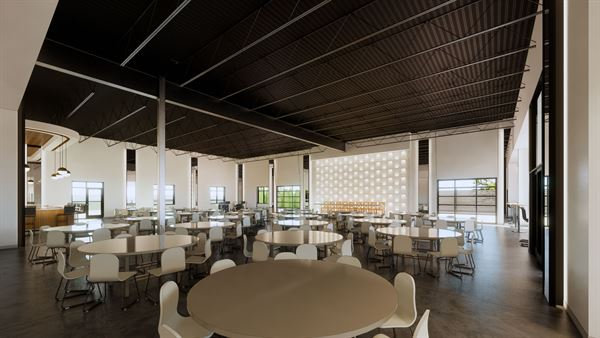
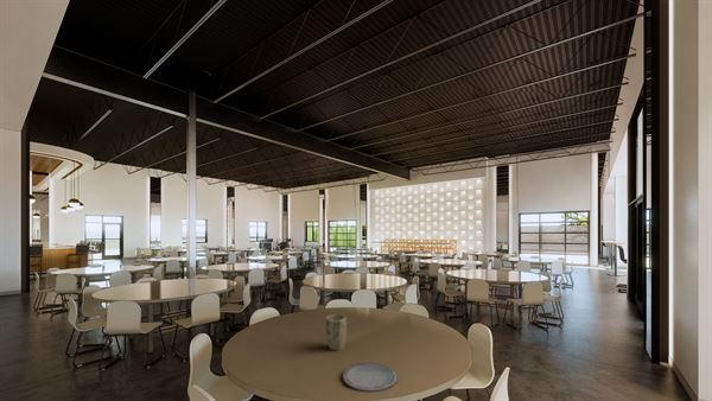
+ plant pot [325,313,348,351]
+ plate [342,361,398,393]
